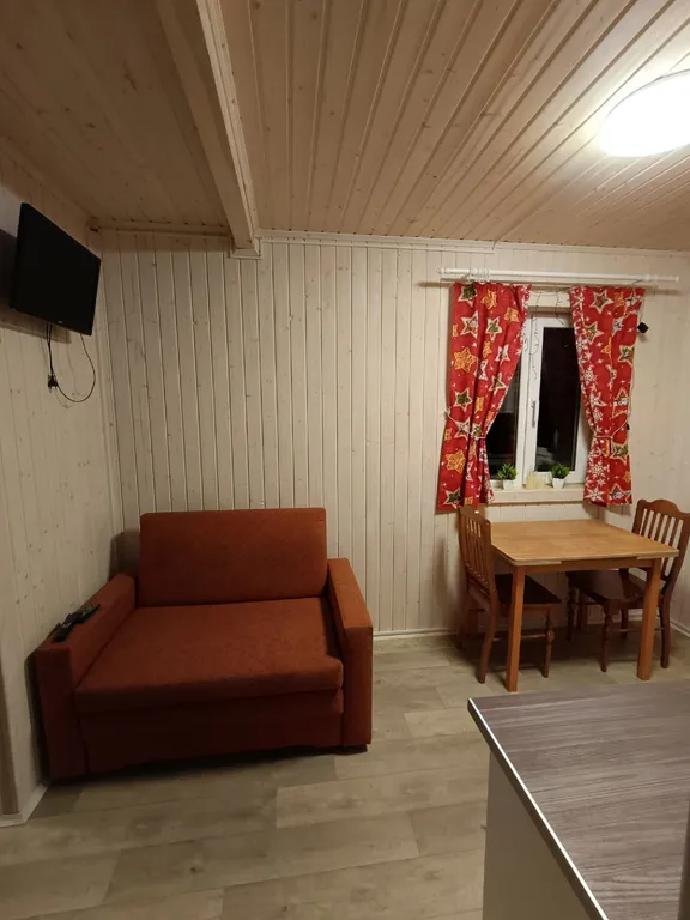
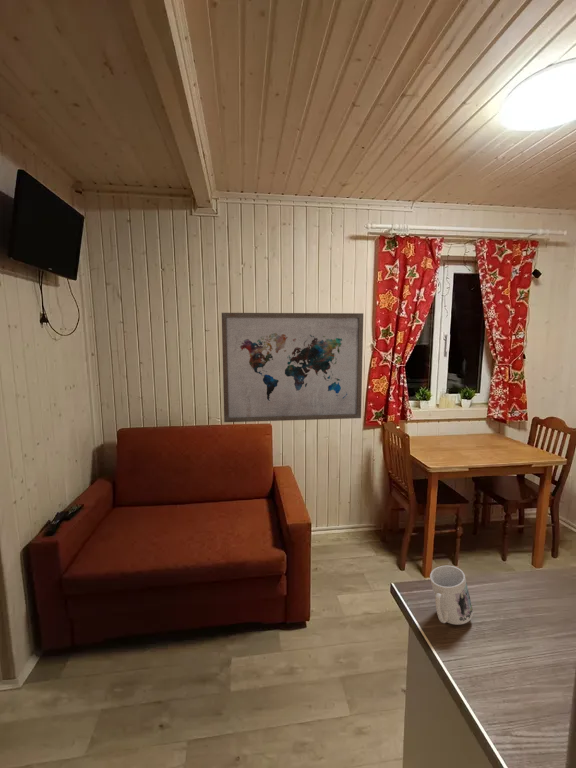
+ wall art [221,312,364,423]
+ mug [429,565,474,626]
